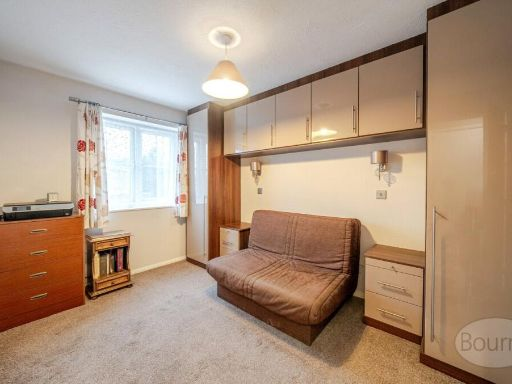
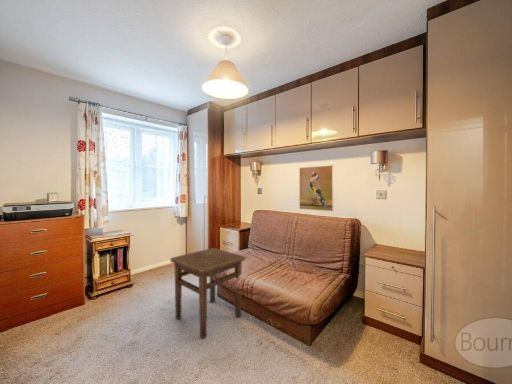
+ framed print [298,164,335,212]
+ side table [170,247,246,339]
